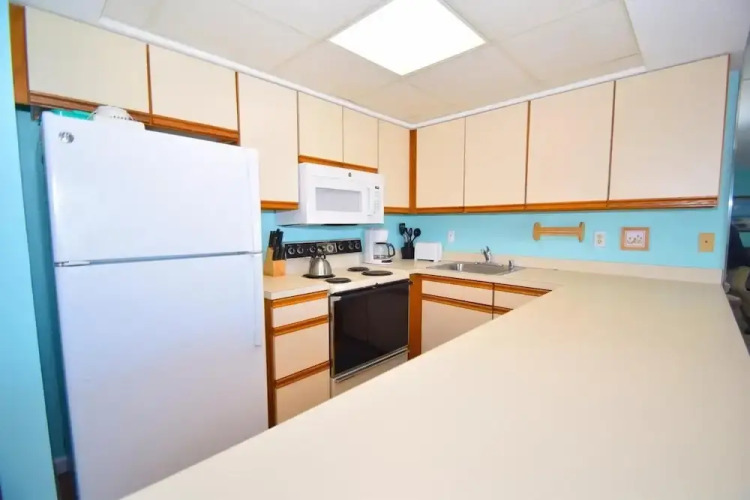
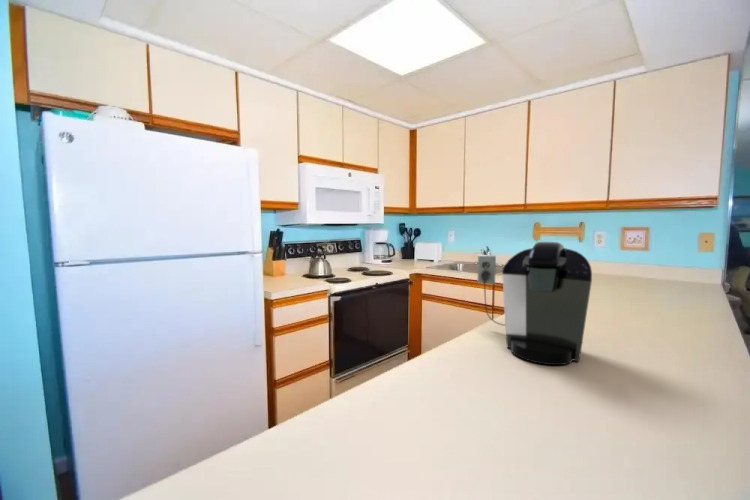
+ coffee maker [476,241,593,366]
